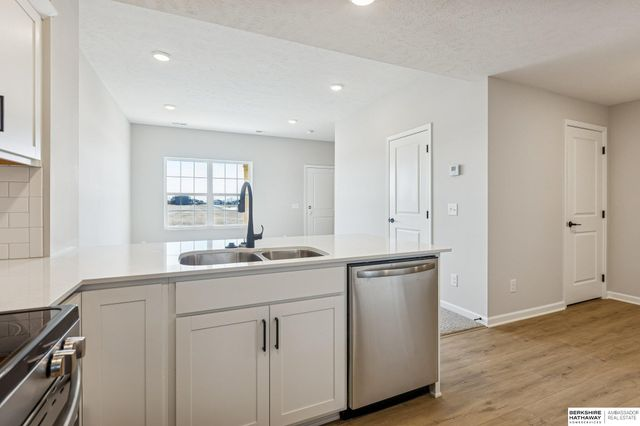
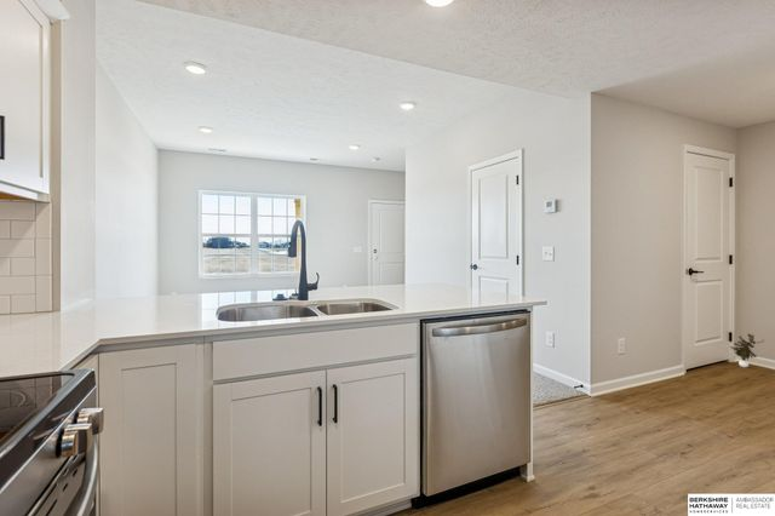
+ potted plant [729,333,767,368]
